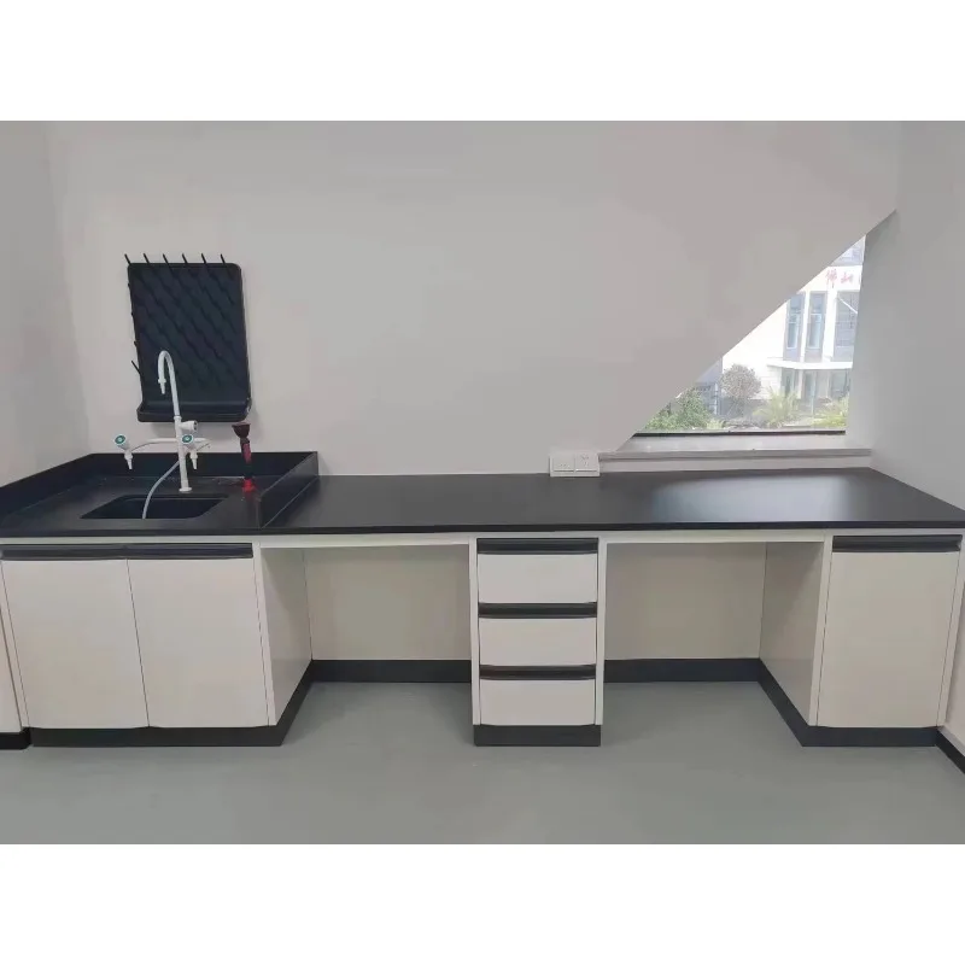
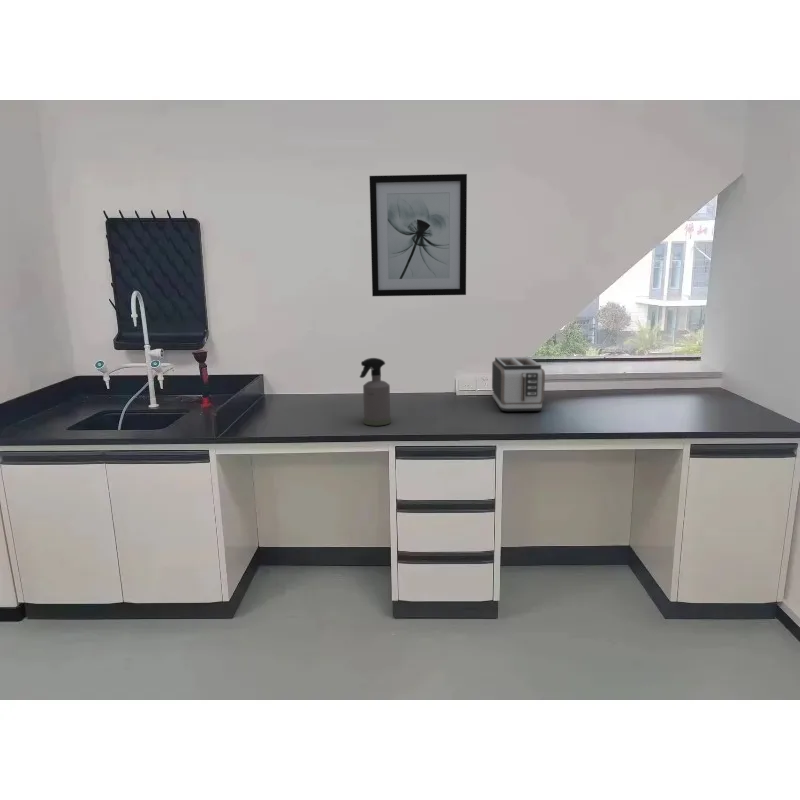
+ wall art [368,173,468,297]
+ spray bottle [359,357,392,427]
+ toaster [491,356,546,412]
